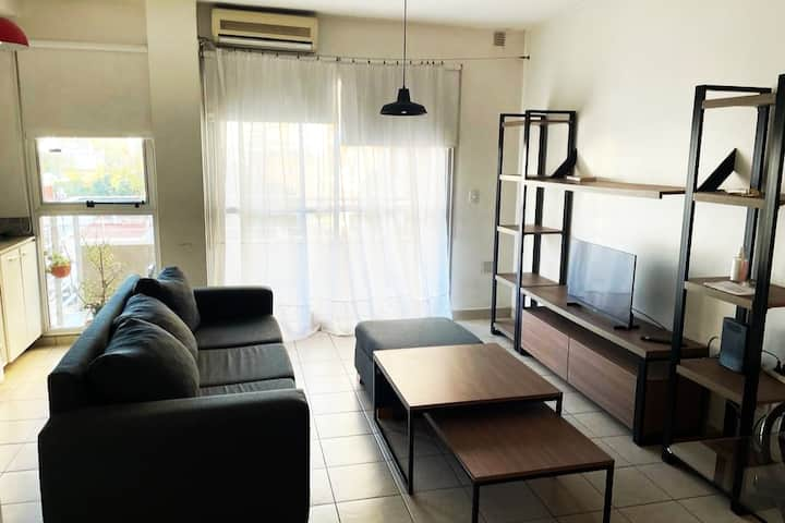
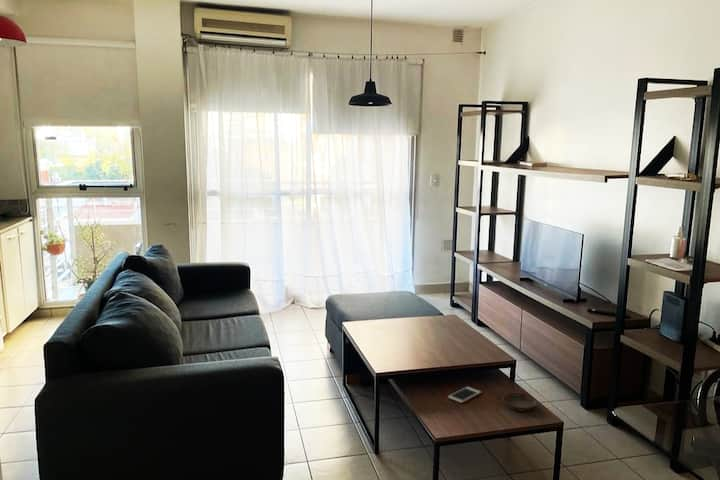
+ saucer [502,392,538,412]
+ cell phone [447,386,482,404]
